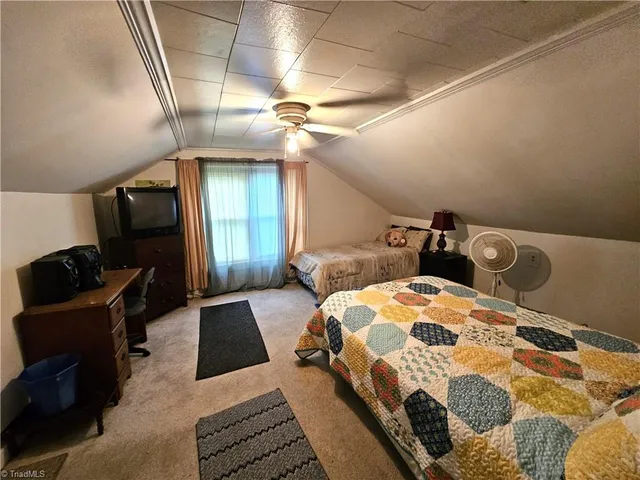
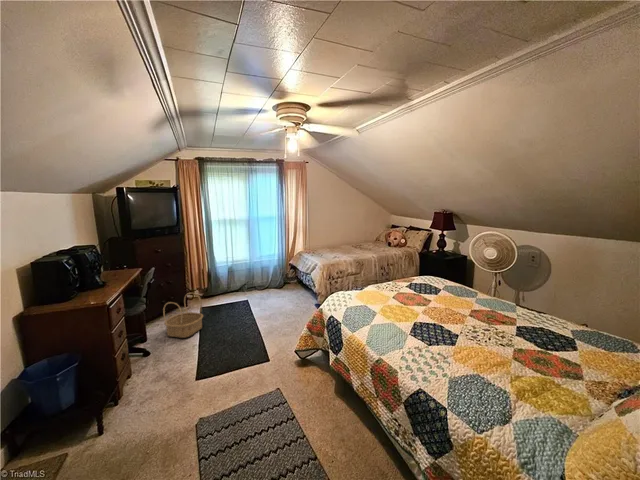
+ basket [162,292,204,339]
